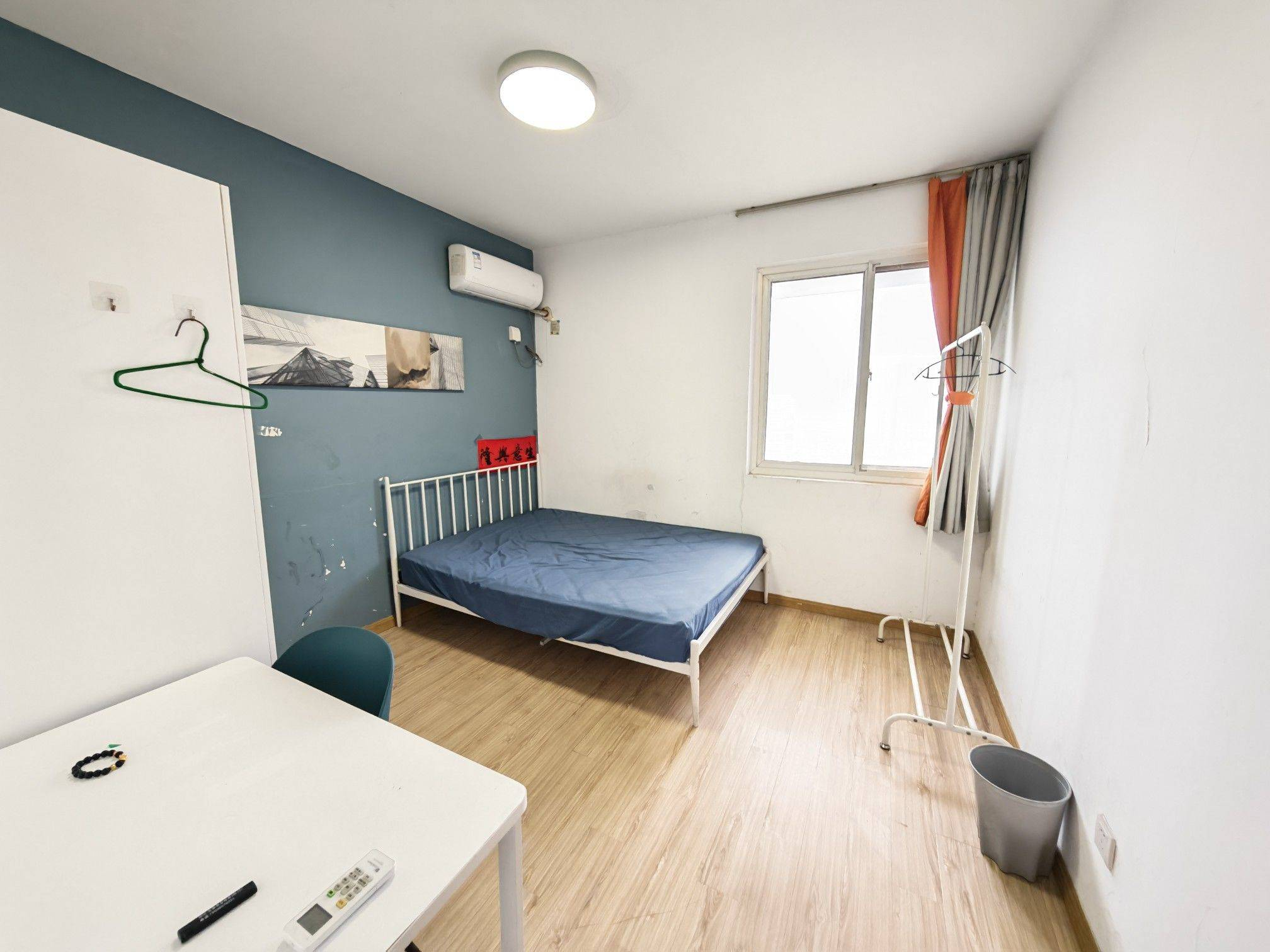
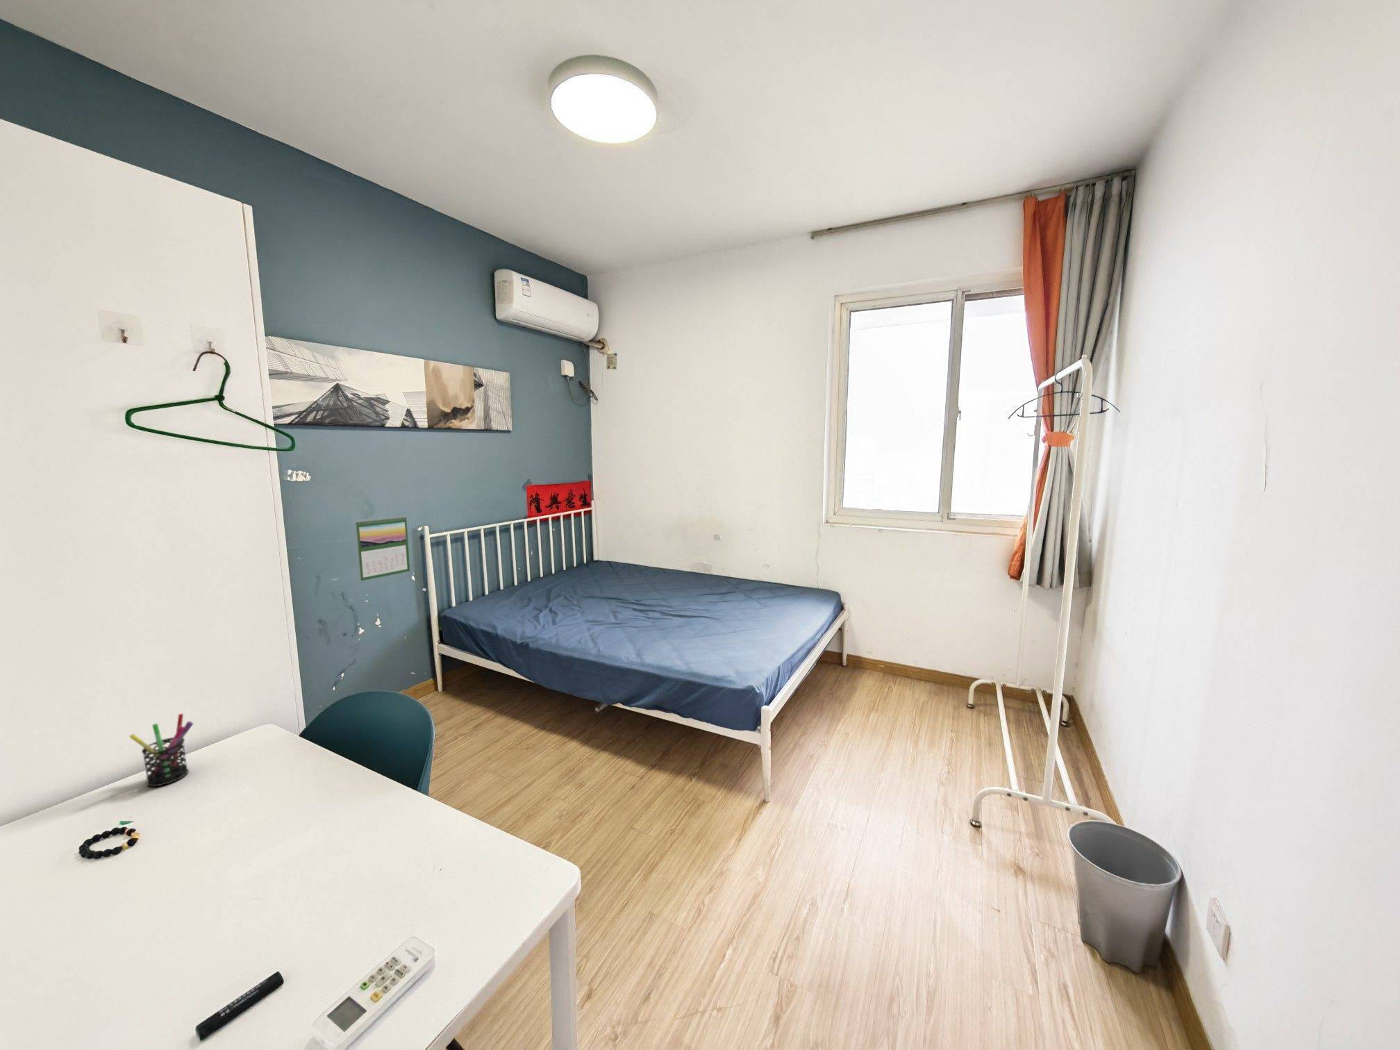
+ pen holder [129,714,194,786]
+ calendar [355,515,410,581]
